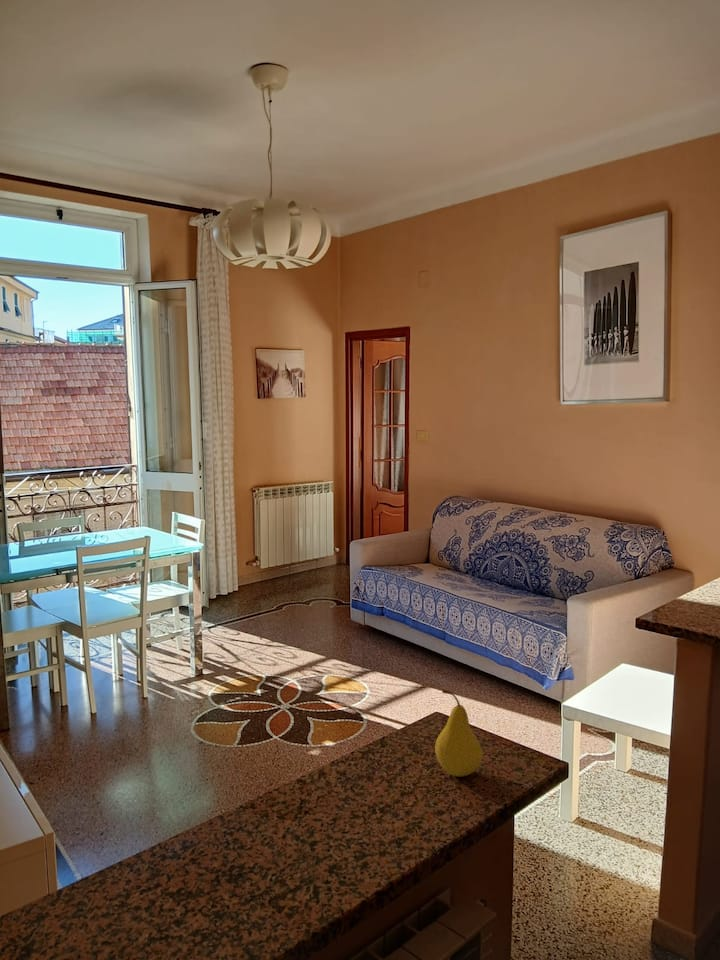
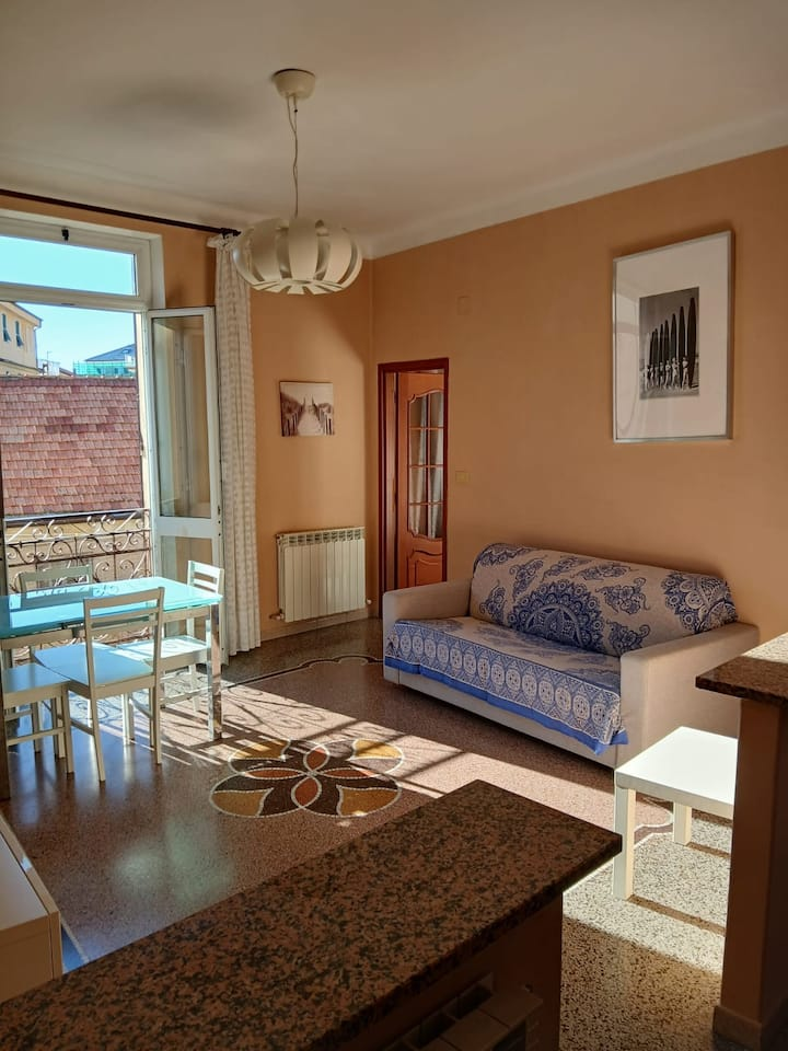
- fruit [434,689,484,777]
